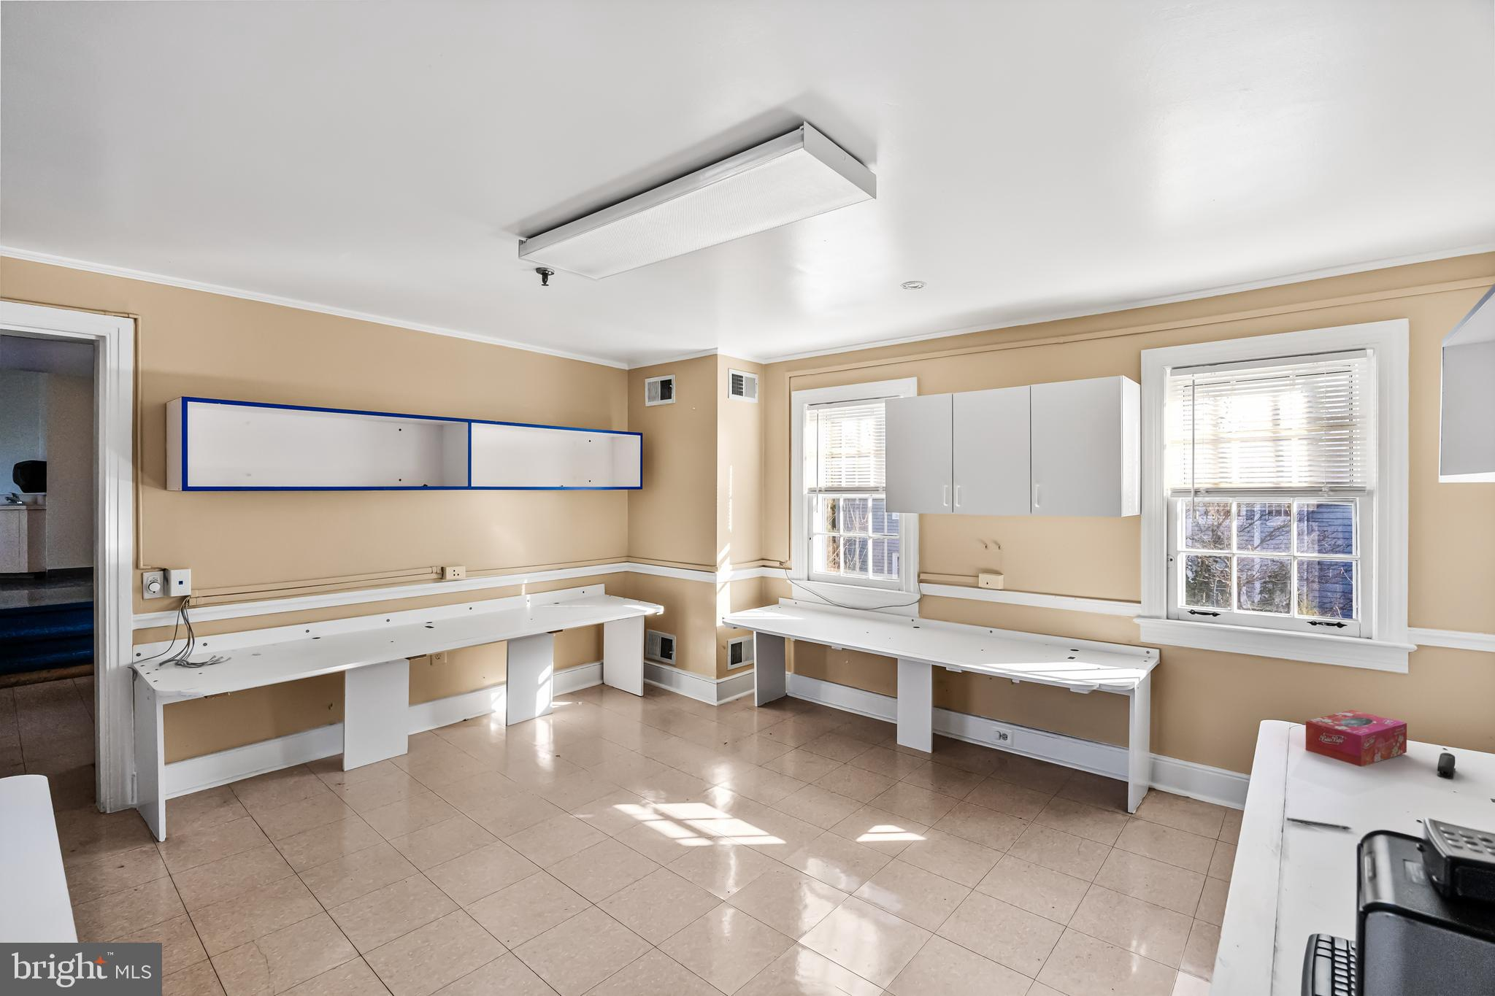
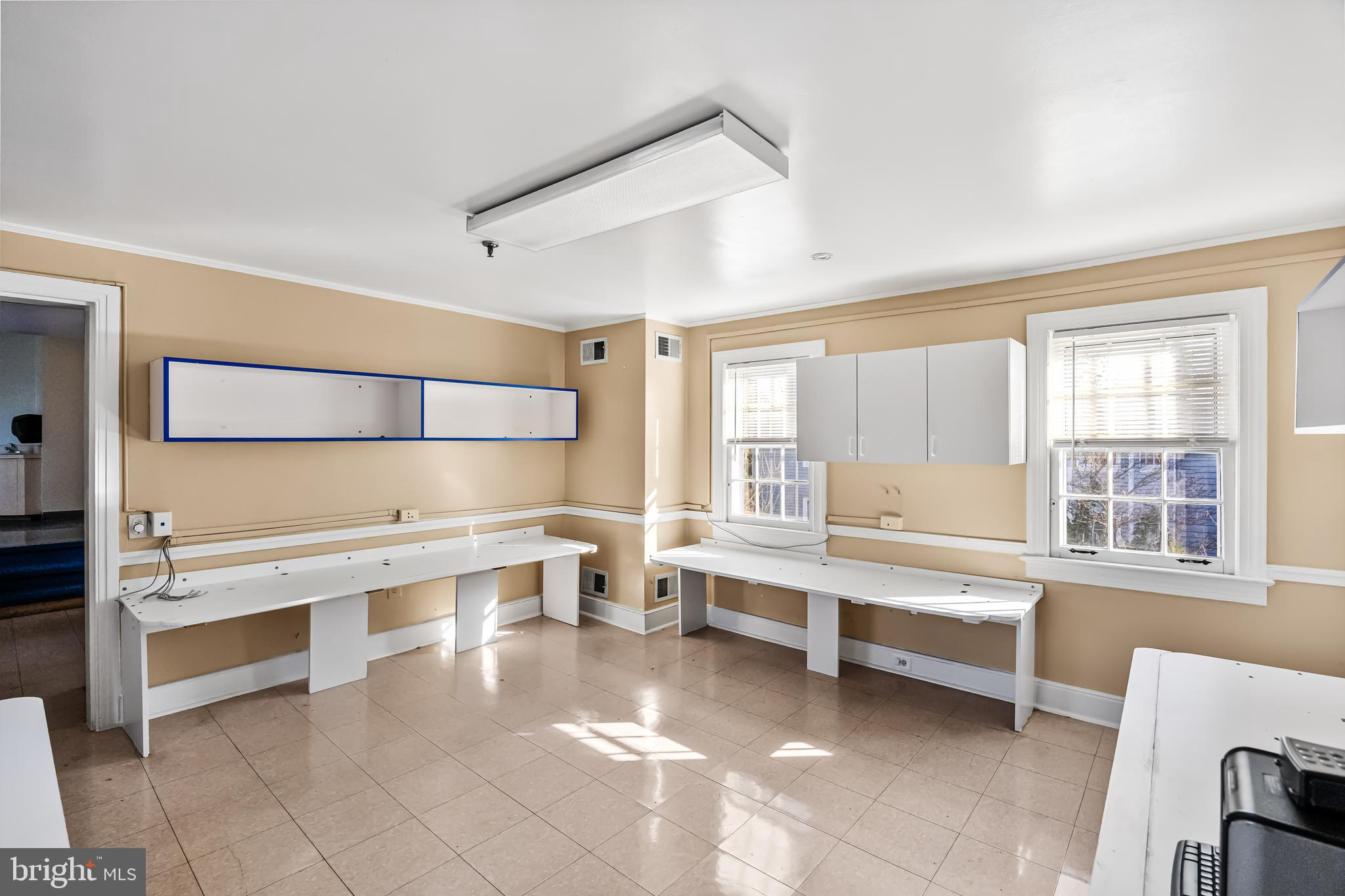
- tissue box [1305,709,1407,768]
- stapler [1436,753,1456,779]
- pen [1286,817,1354,830]
